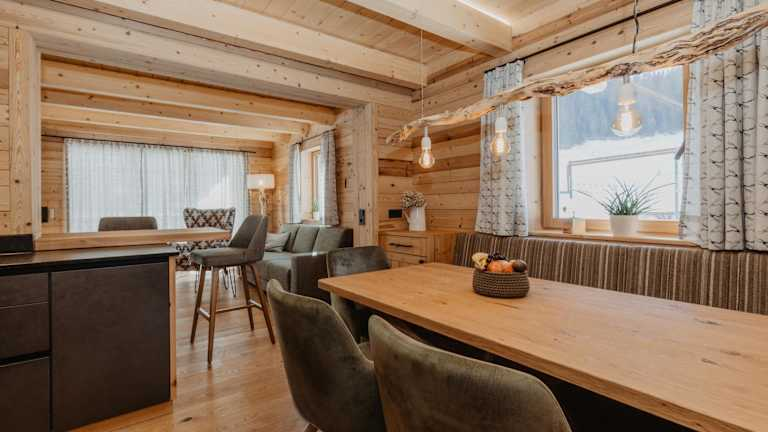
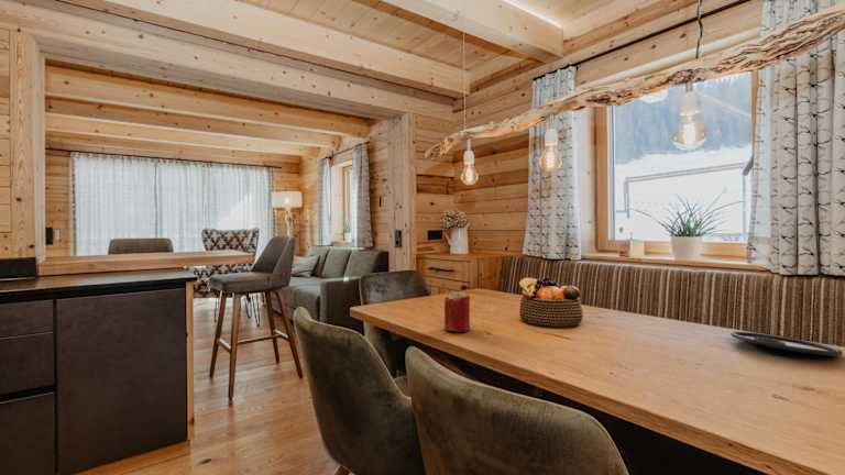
+ candle [443,291,471,333]
+ plate [729,331,844,357]
